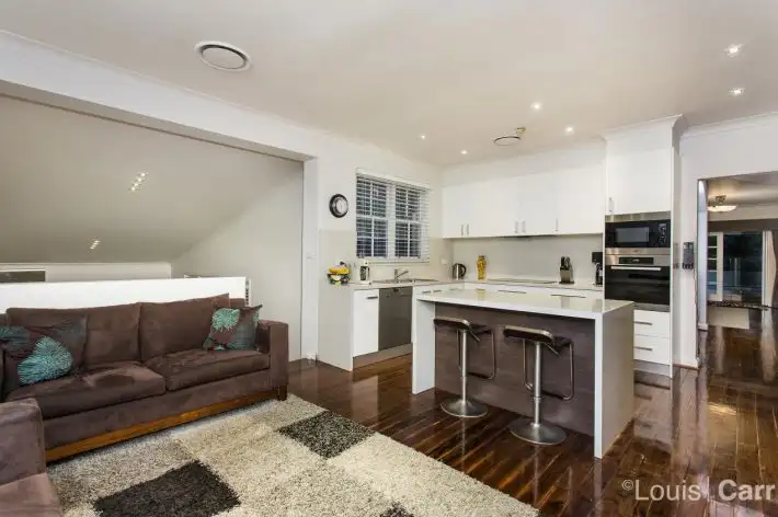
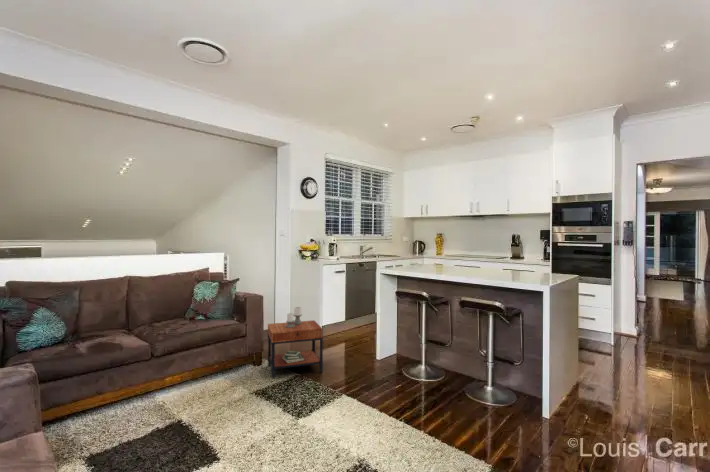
+ side table [267,306,324,379]
